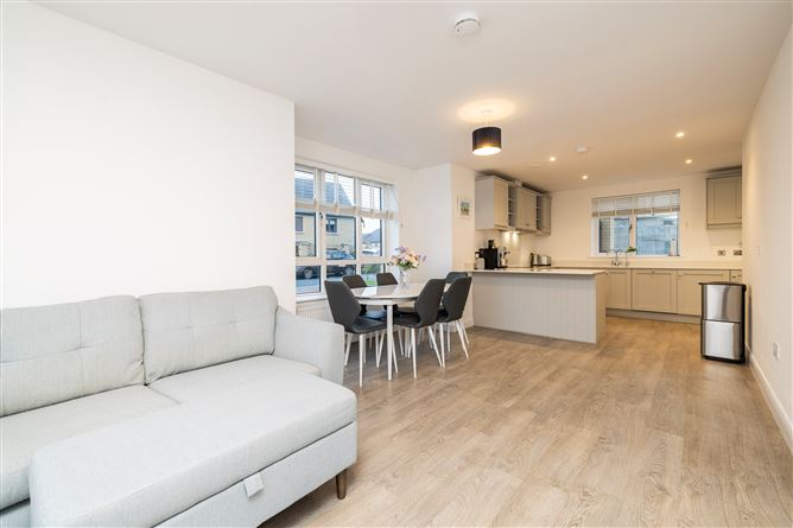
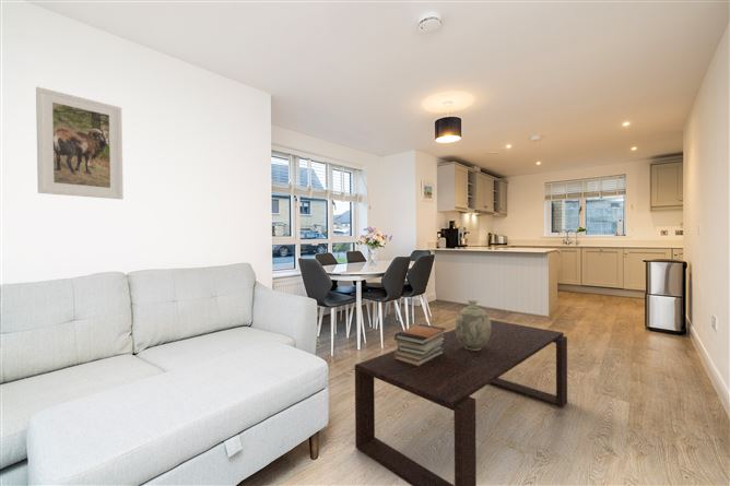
+ decorative vase [454,299,491,351]
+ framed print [35,86,125,200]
+ coffee table [354,319,568,486]
+ book stack [393,323,447,366]
